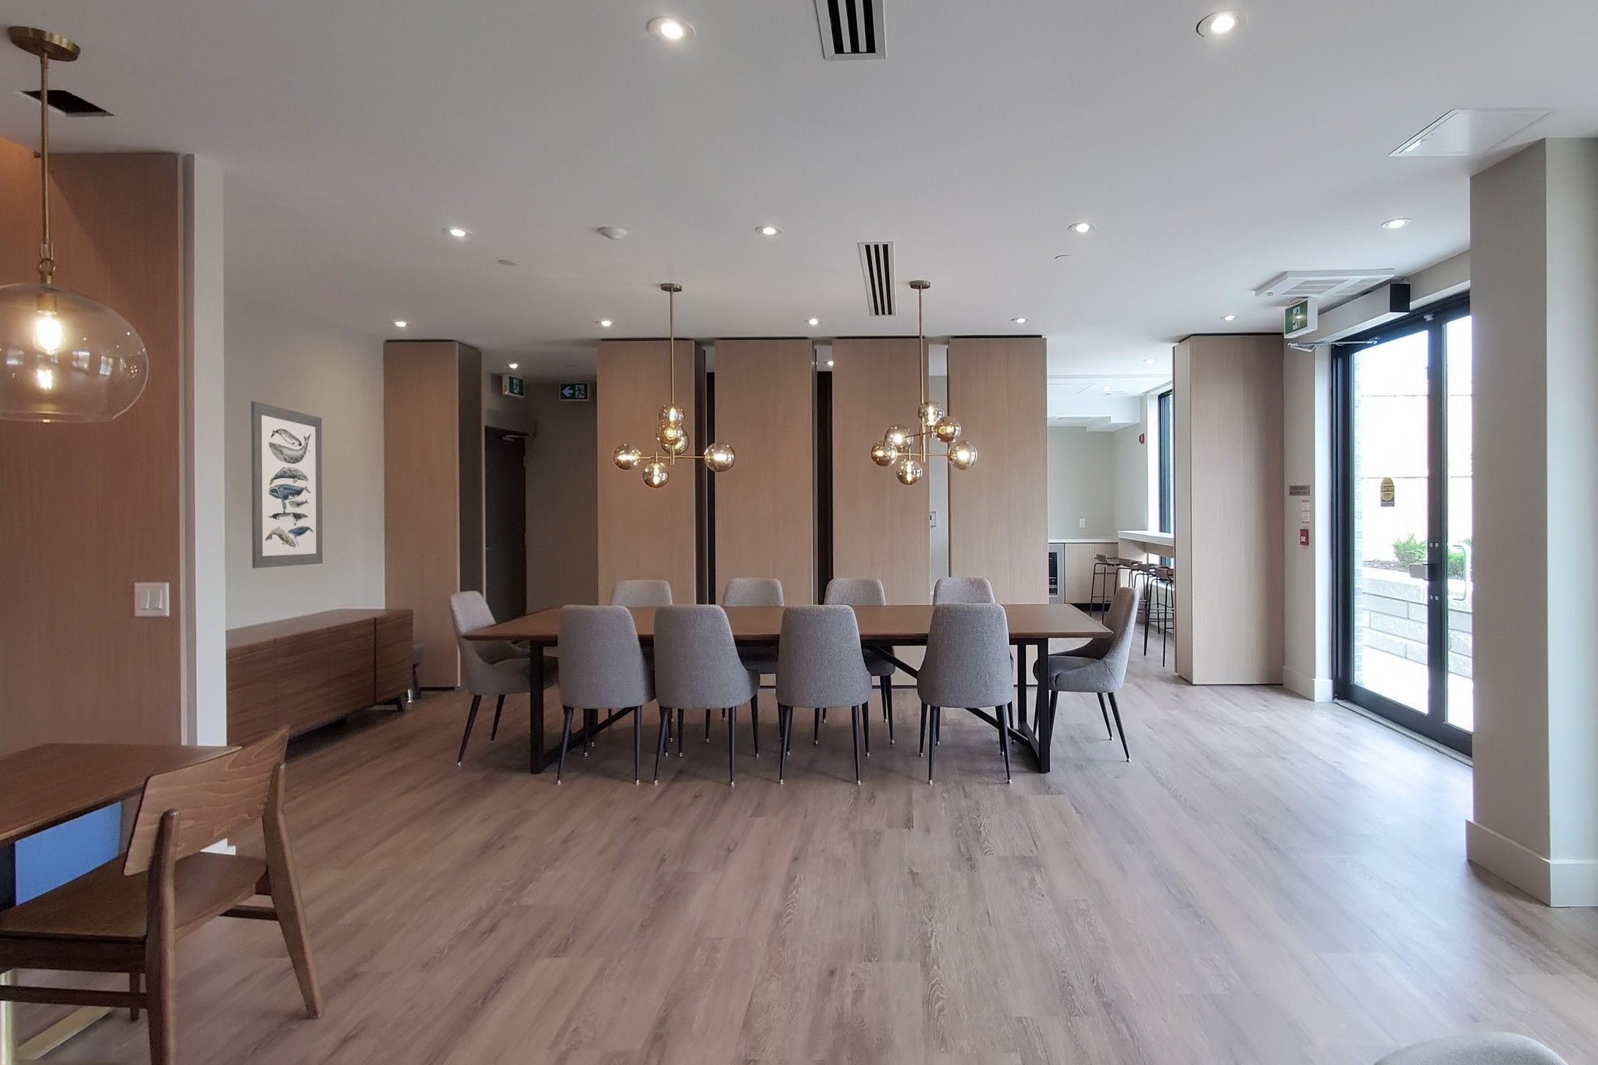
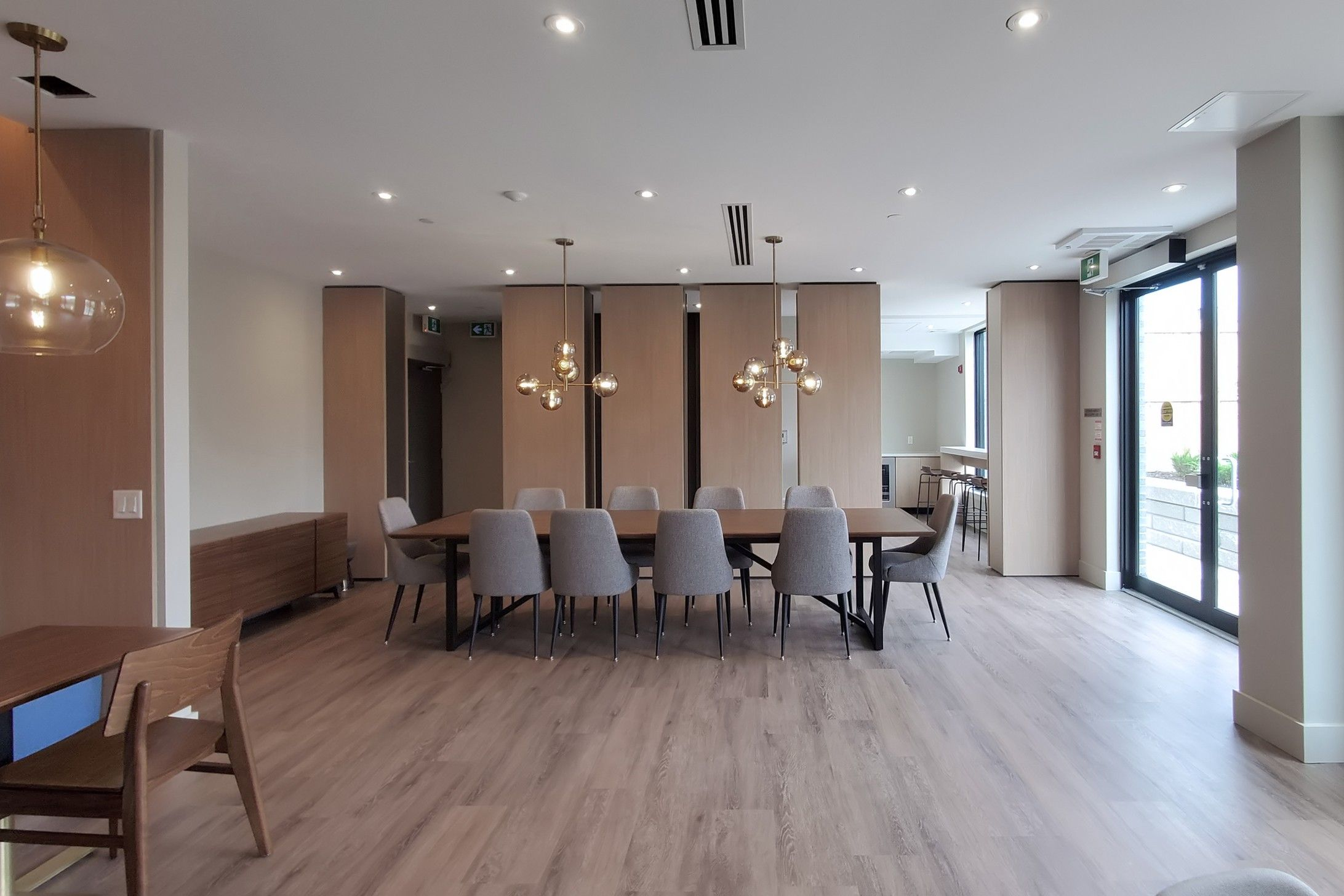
- wall art [250,401,323,569]
